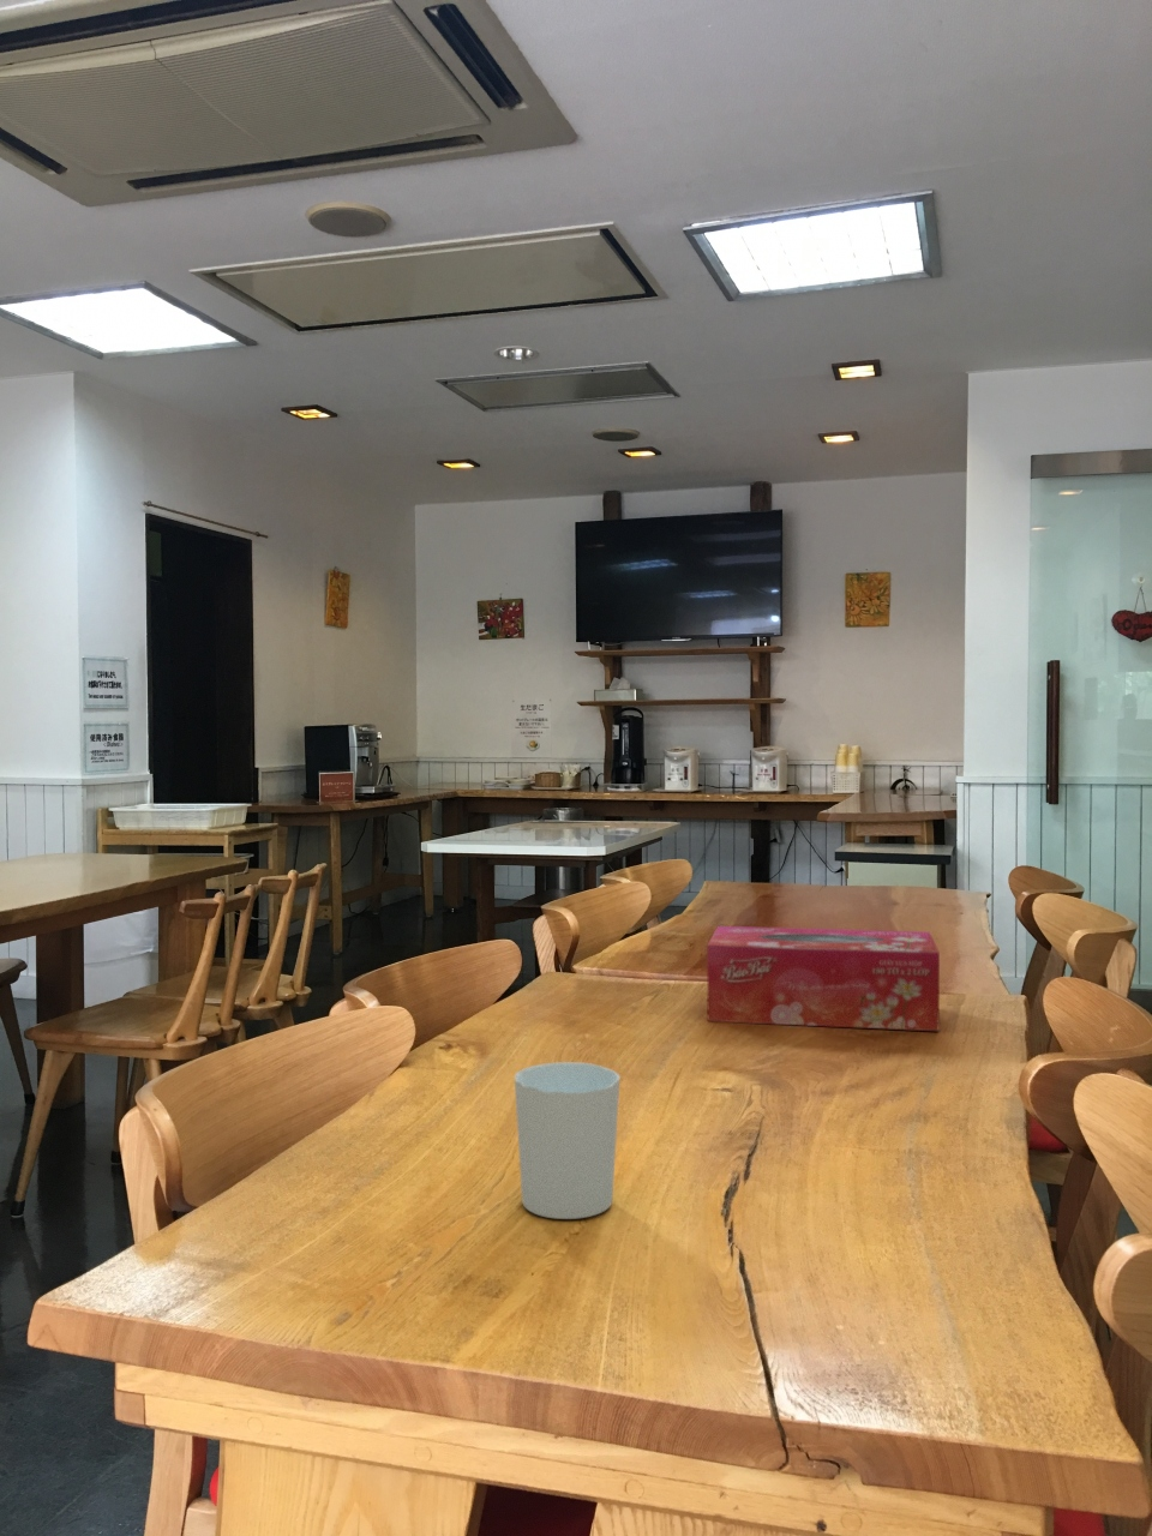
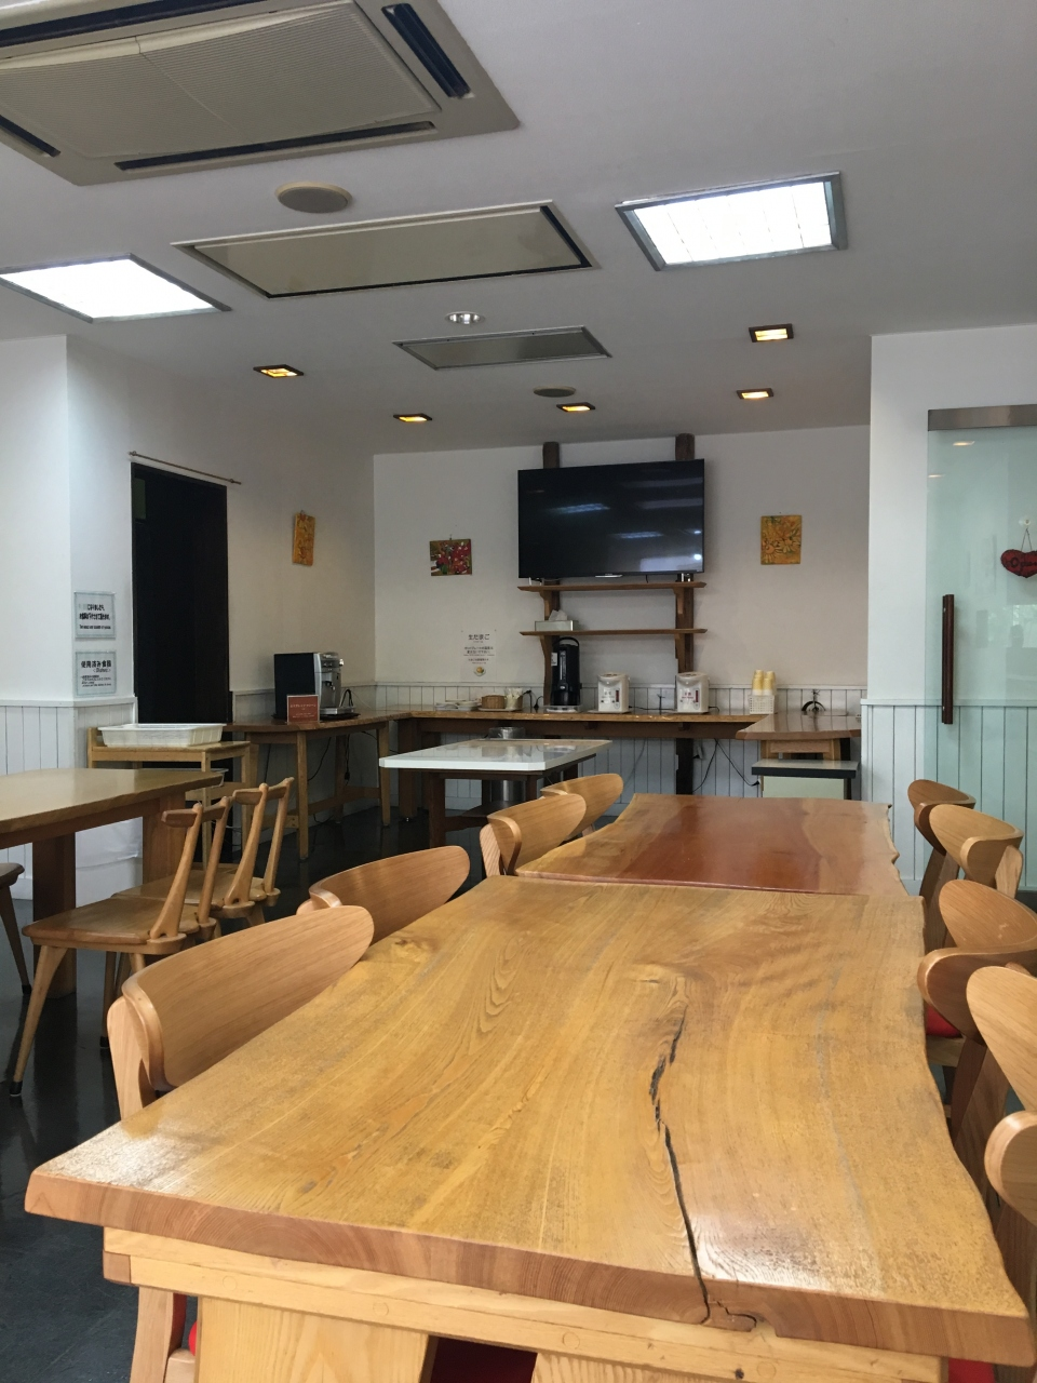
- cup [513,1061,622,1220]
- tissue box [705,925,940,1032]
